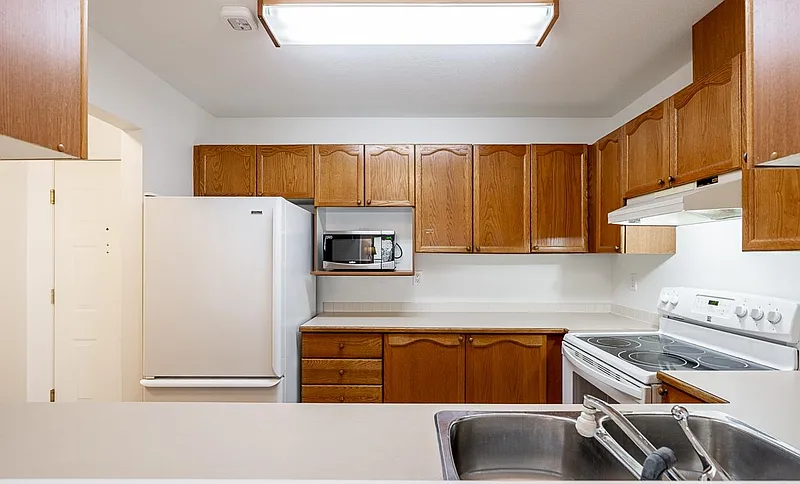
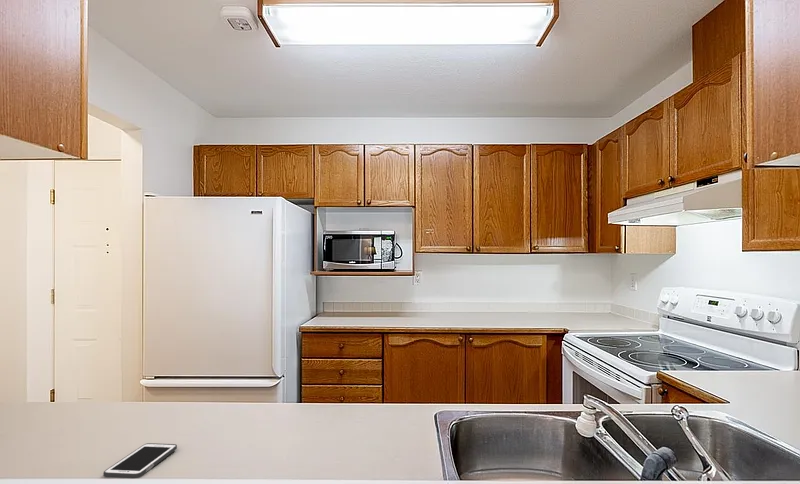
+ cell phone [102,442,178,479]
